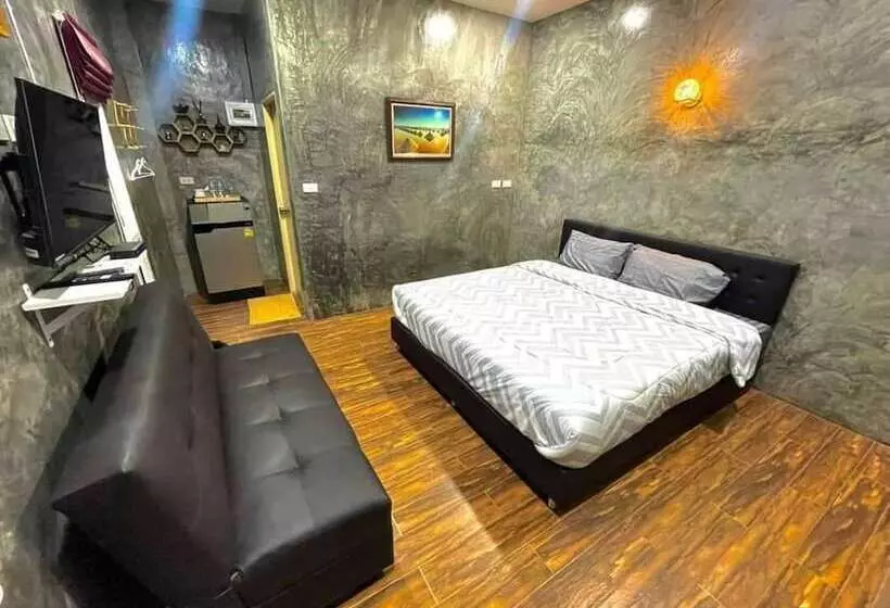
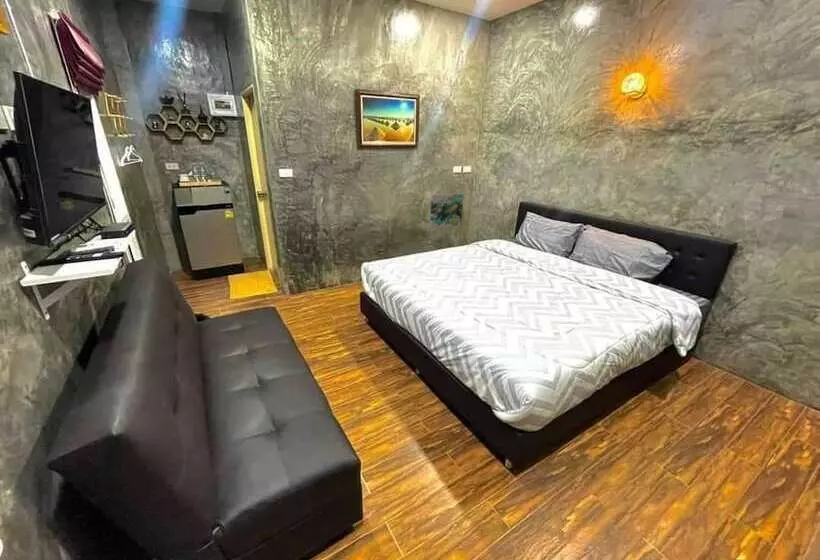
+ wall art [429,193,465,230]
